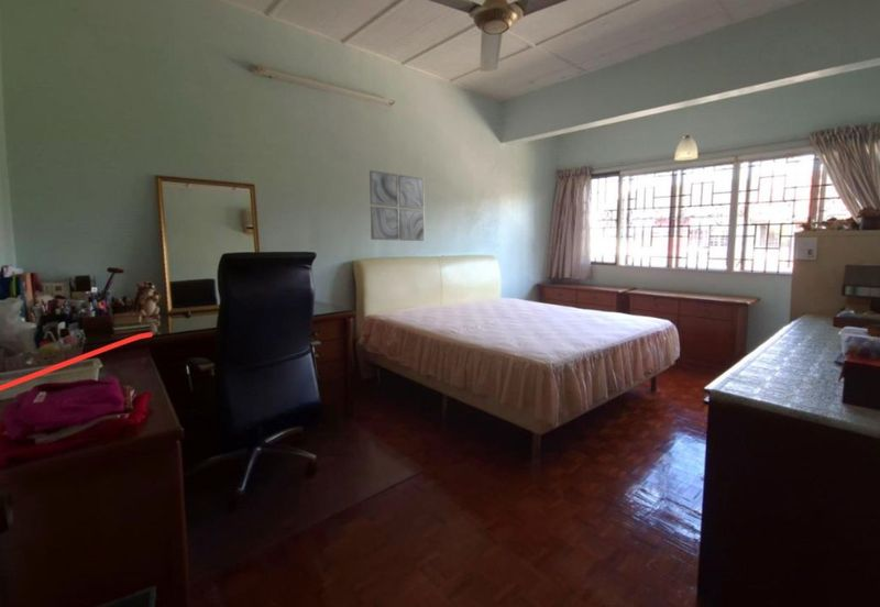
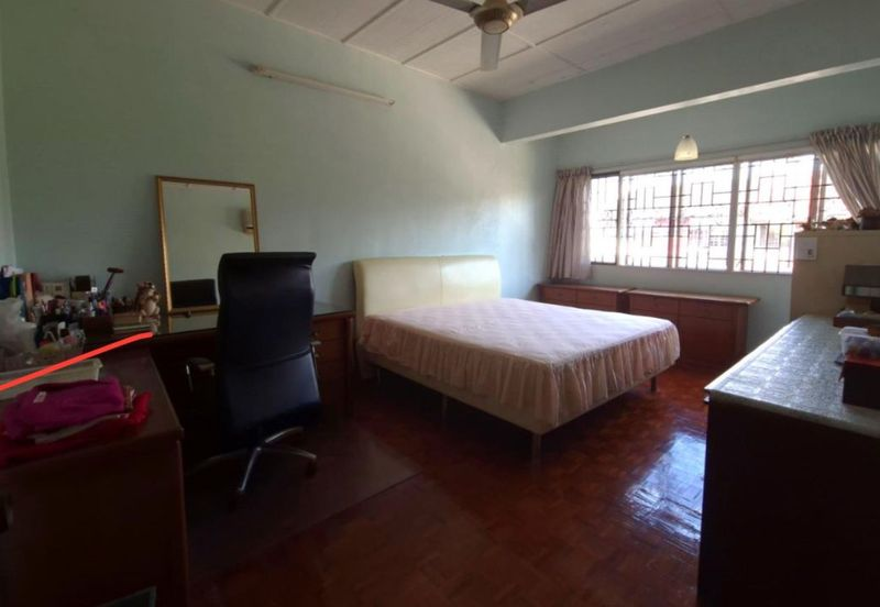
- wall art [369,169,426,242]
